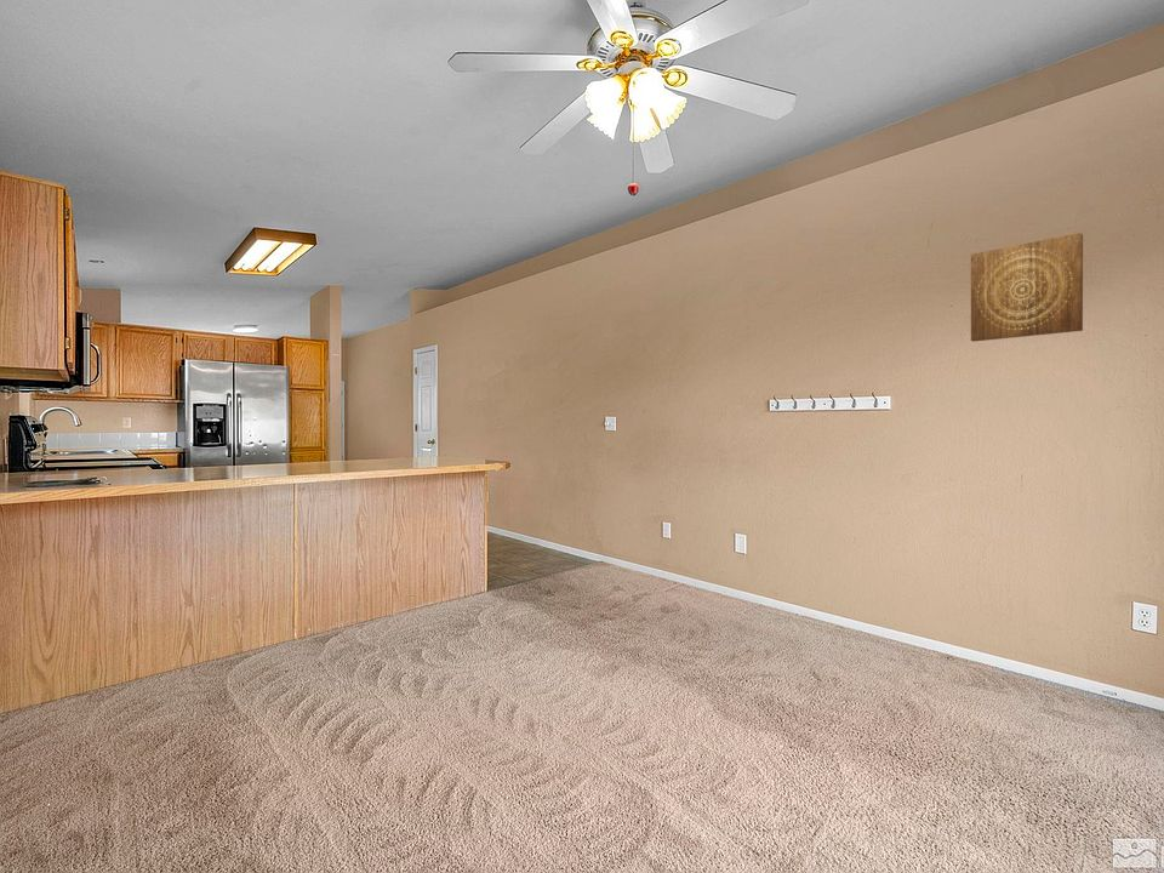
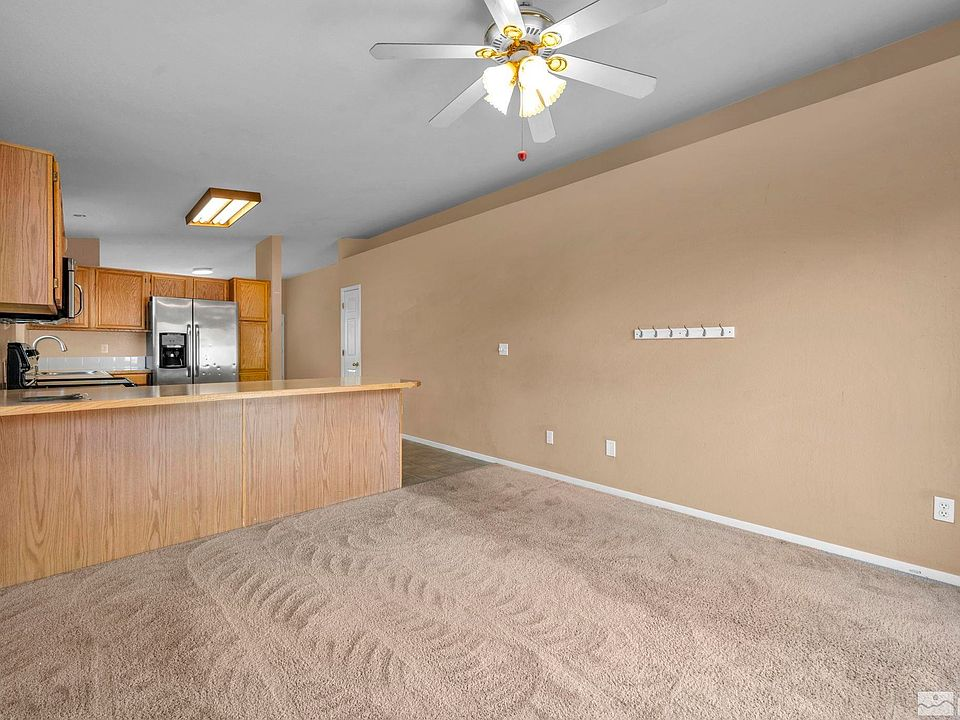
- wall art [970,232,1084,343]
